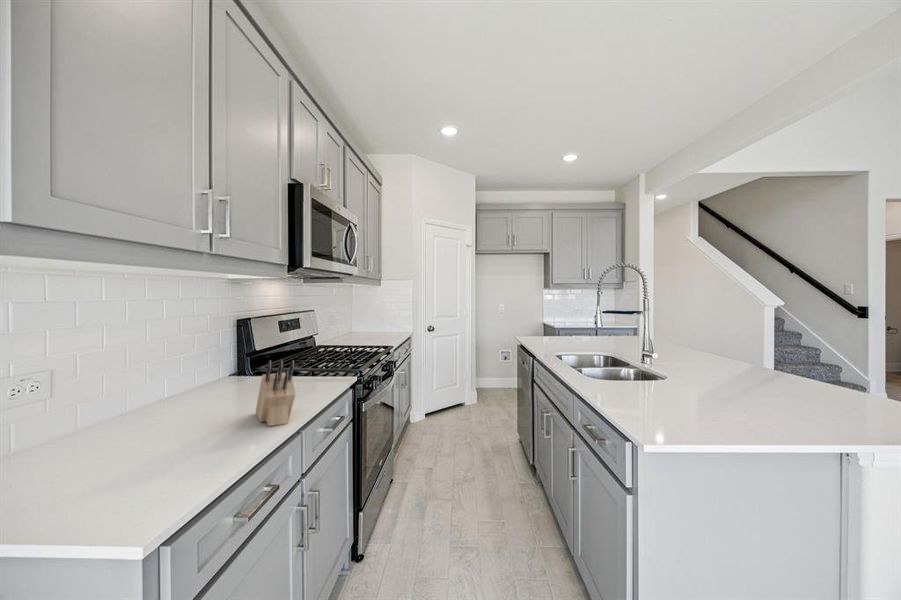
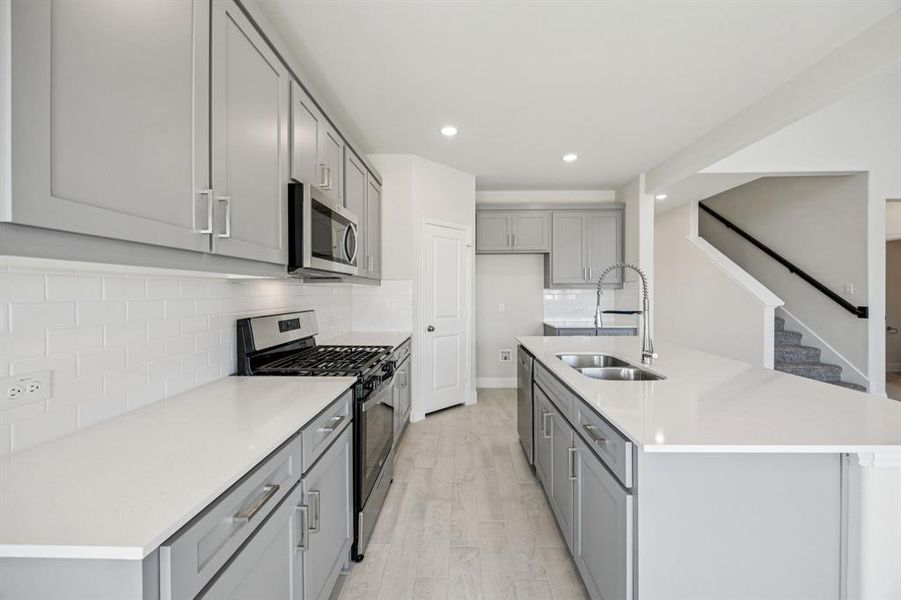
- knife block [255,359,297,427]
